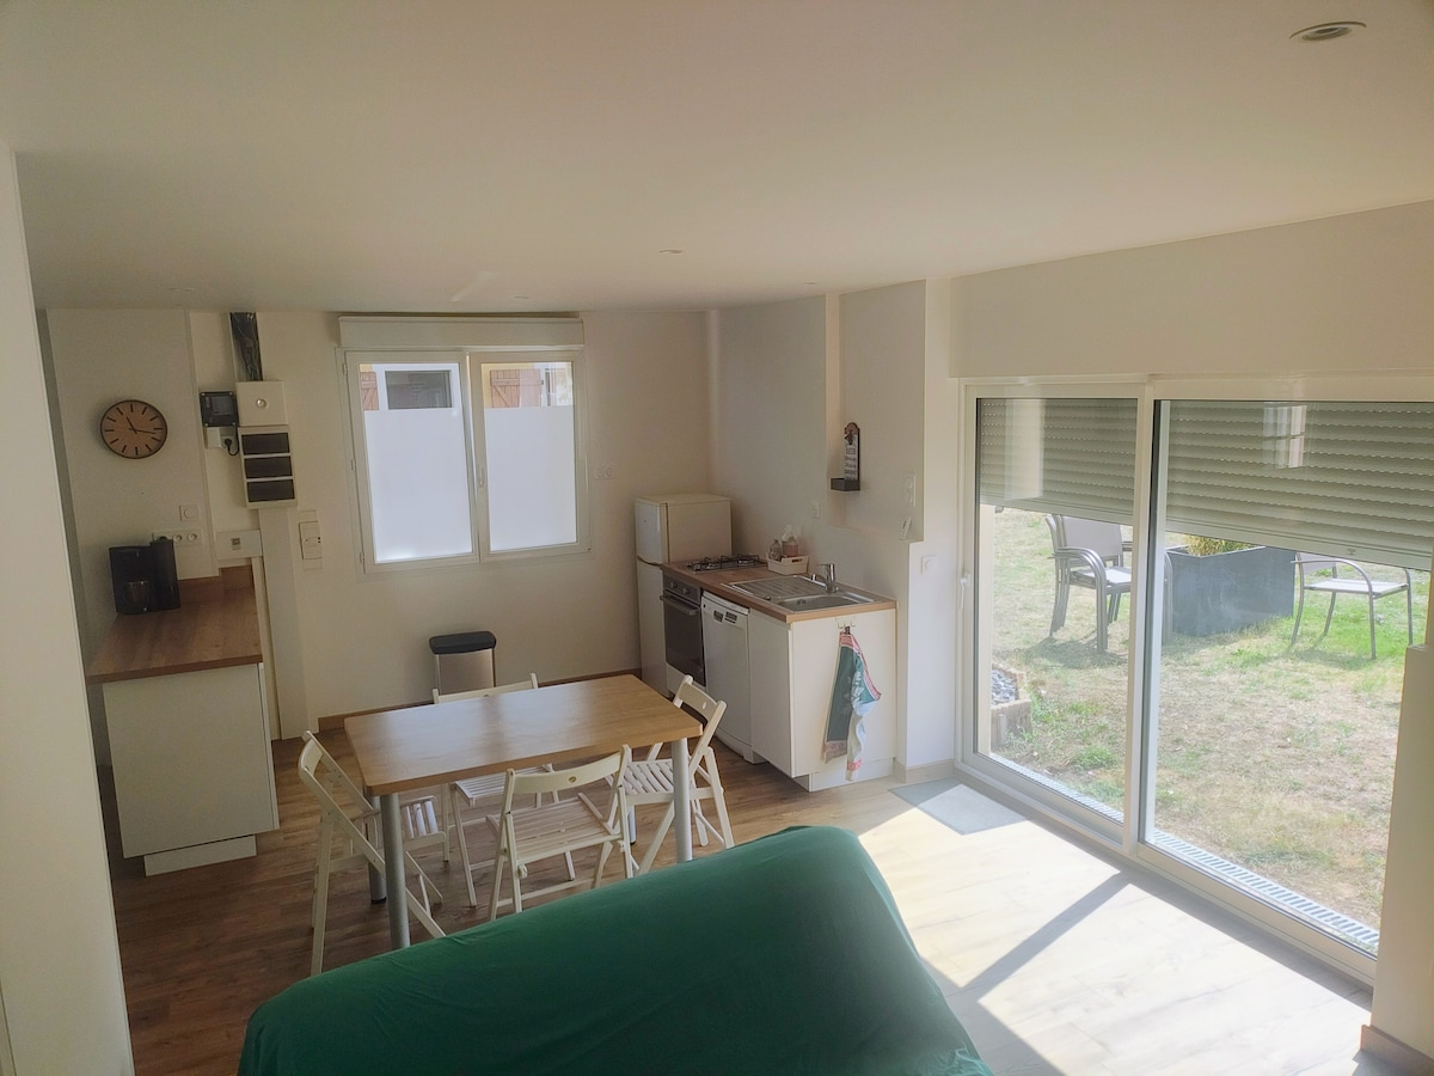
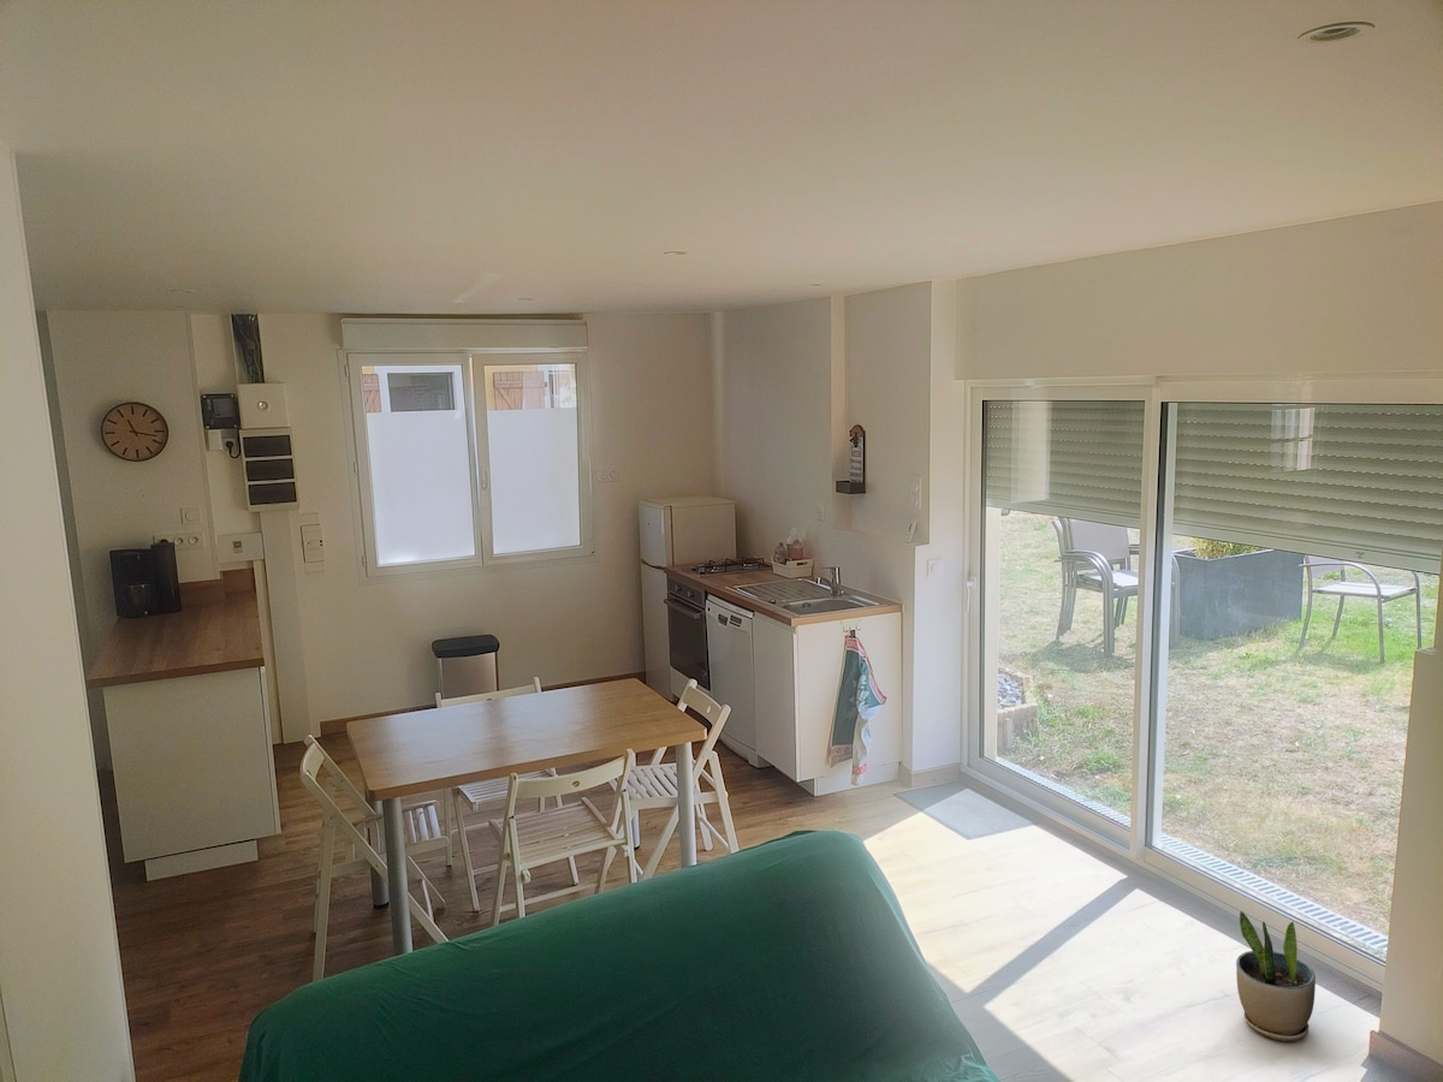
+ potted plant [1235,910,1317,1042]
